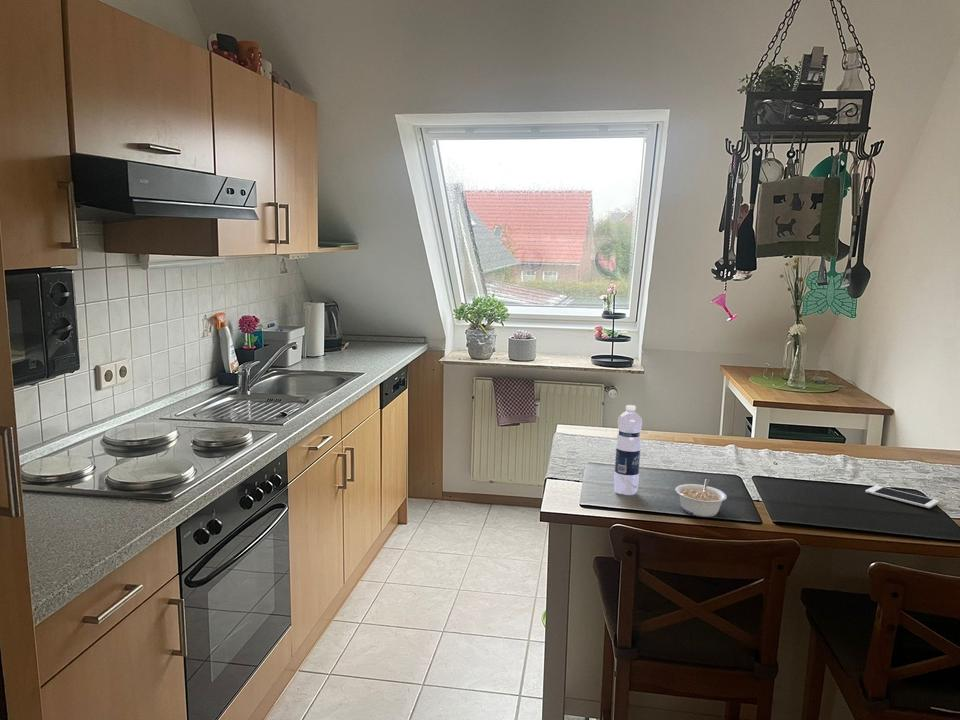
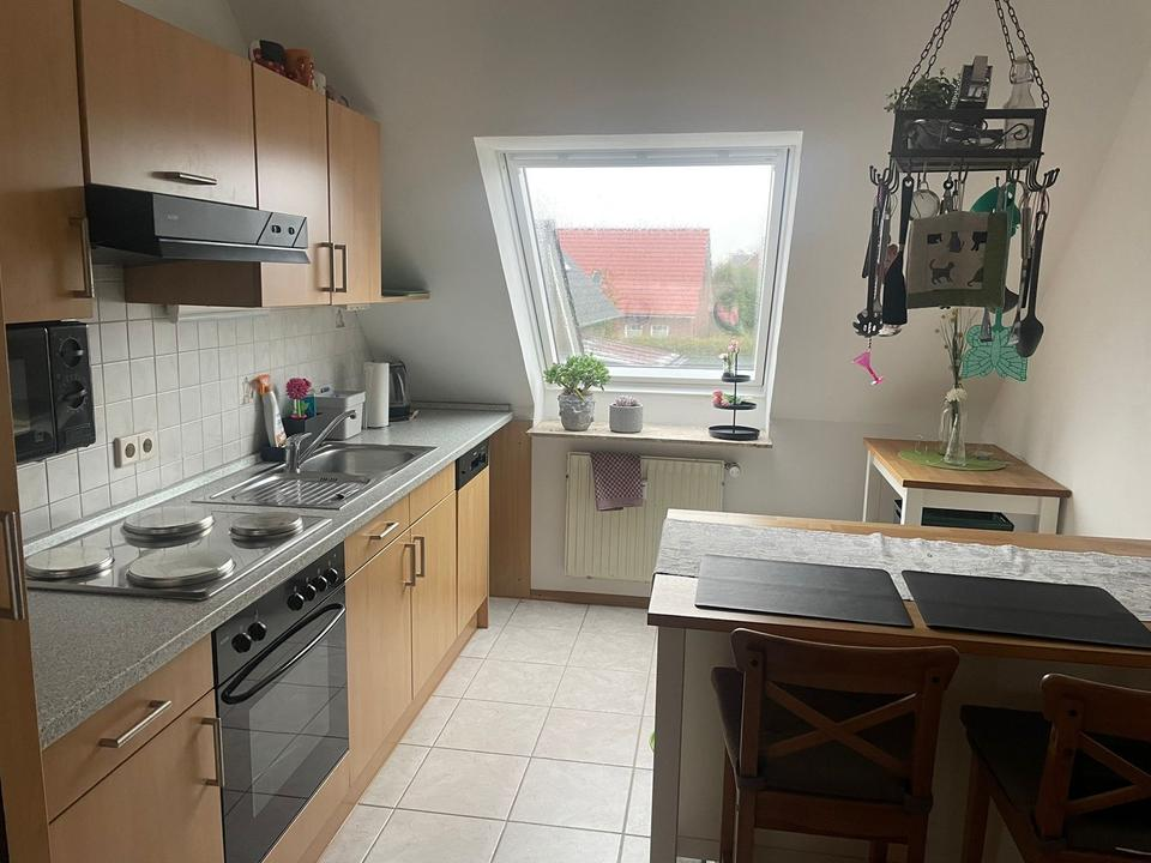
- cell phone [865,485,940,509]
- water bottle [613,404,643,496]
- legume [675,478,728,518]
